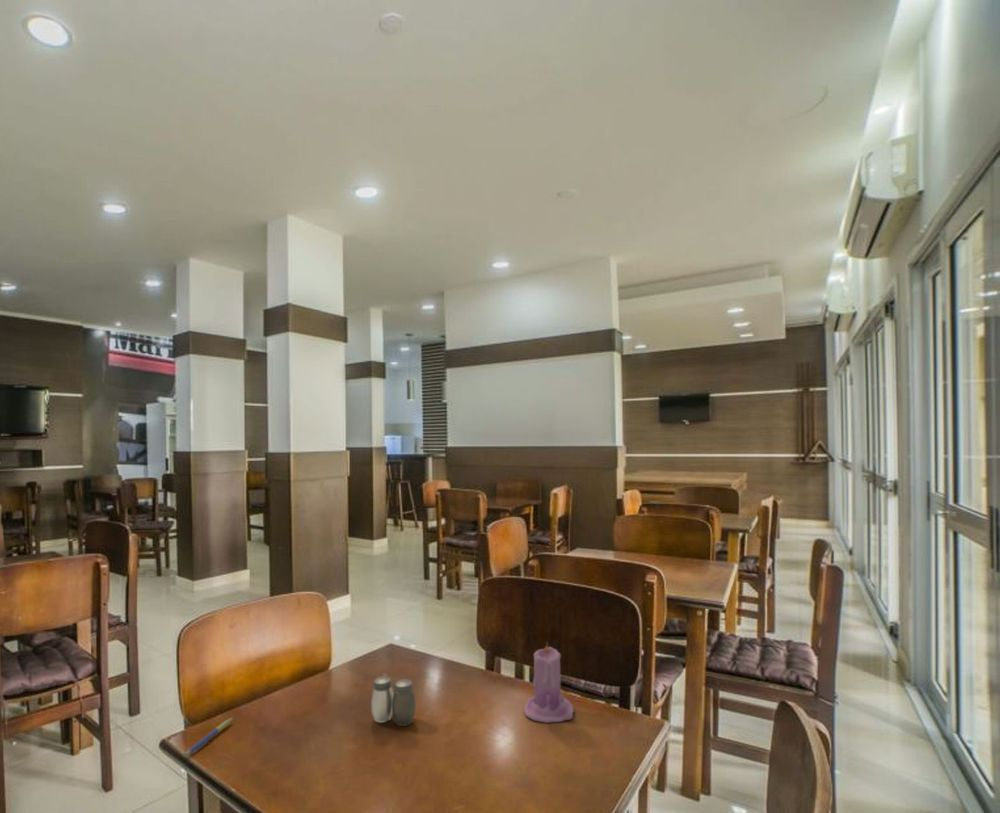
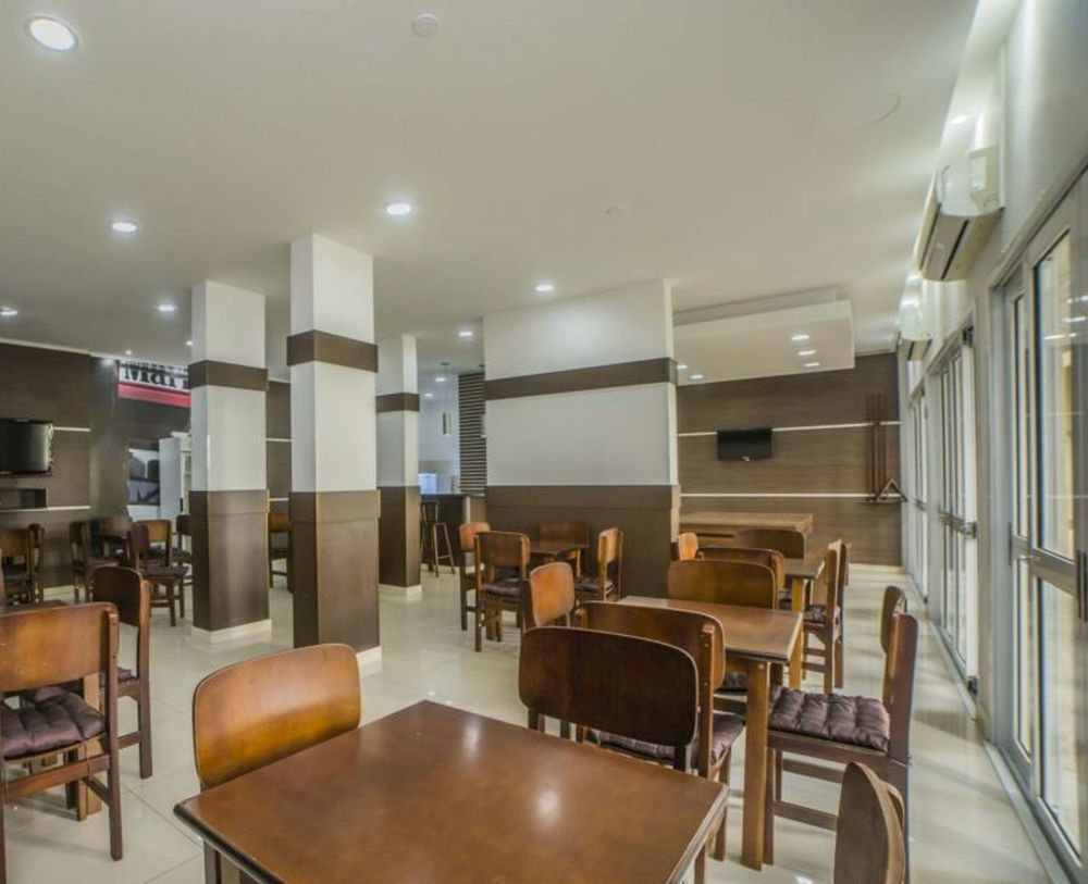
- pen [183,717,234,758]
- candle [523,641,575,724]
- salt and pepper shaker [370,675,417,727]
